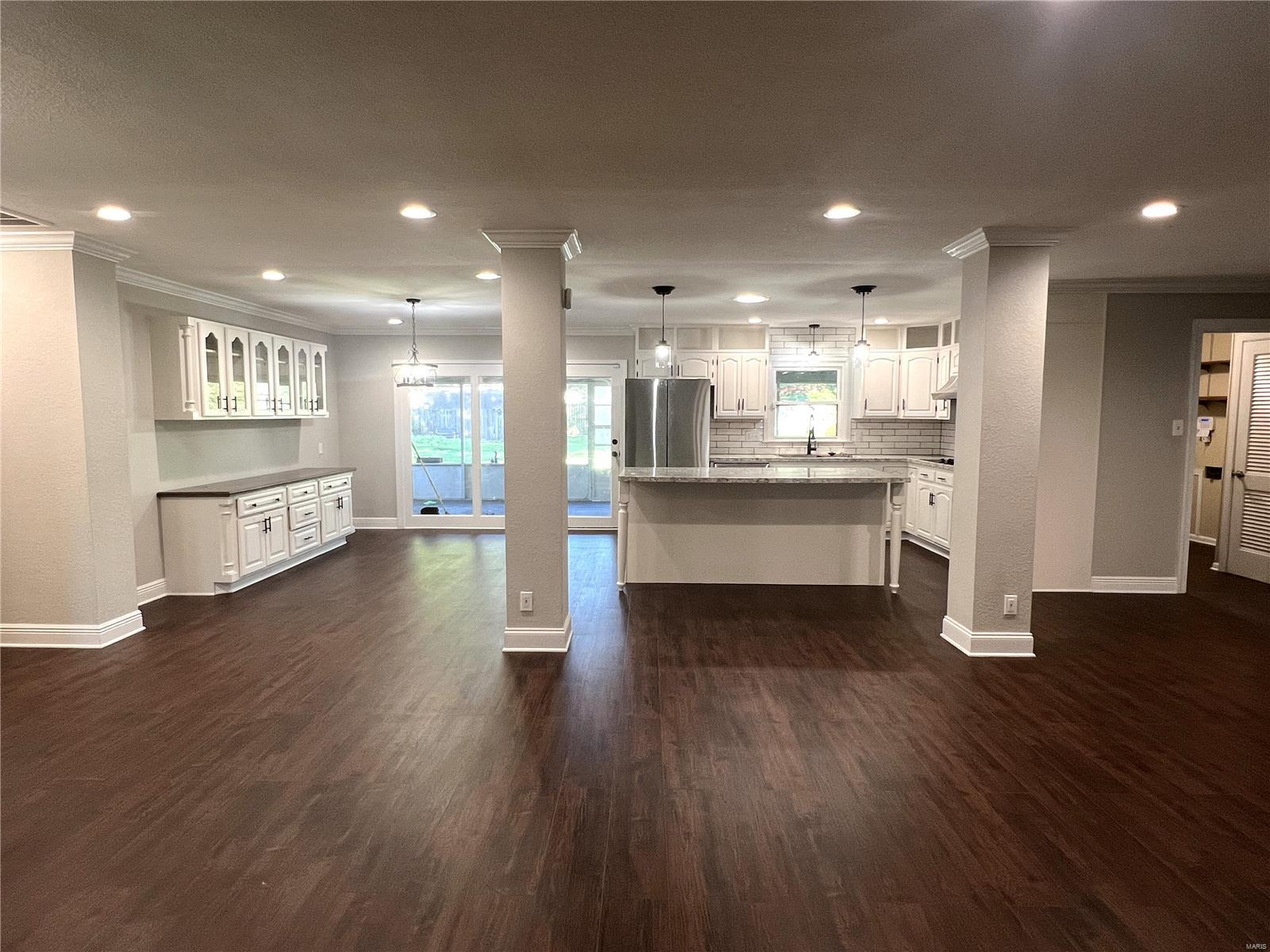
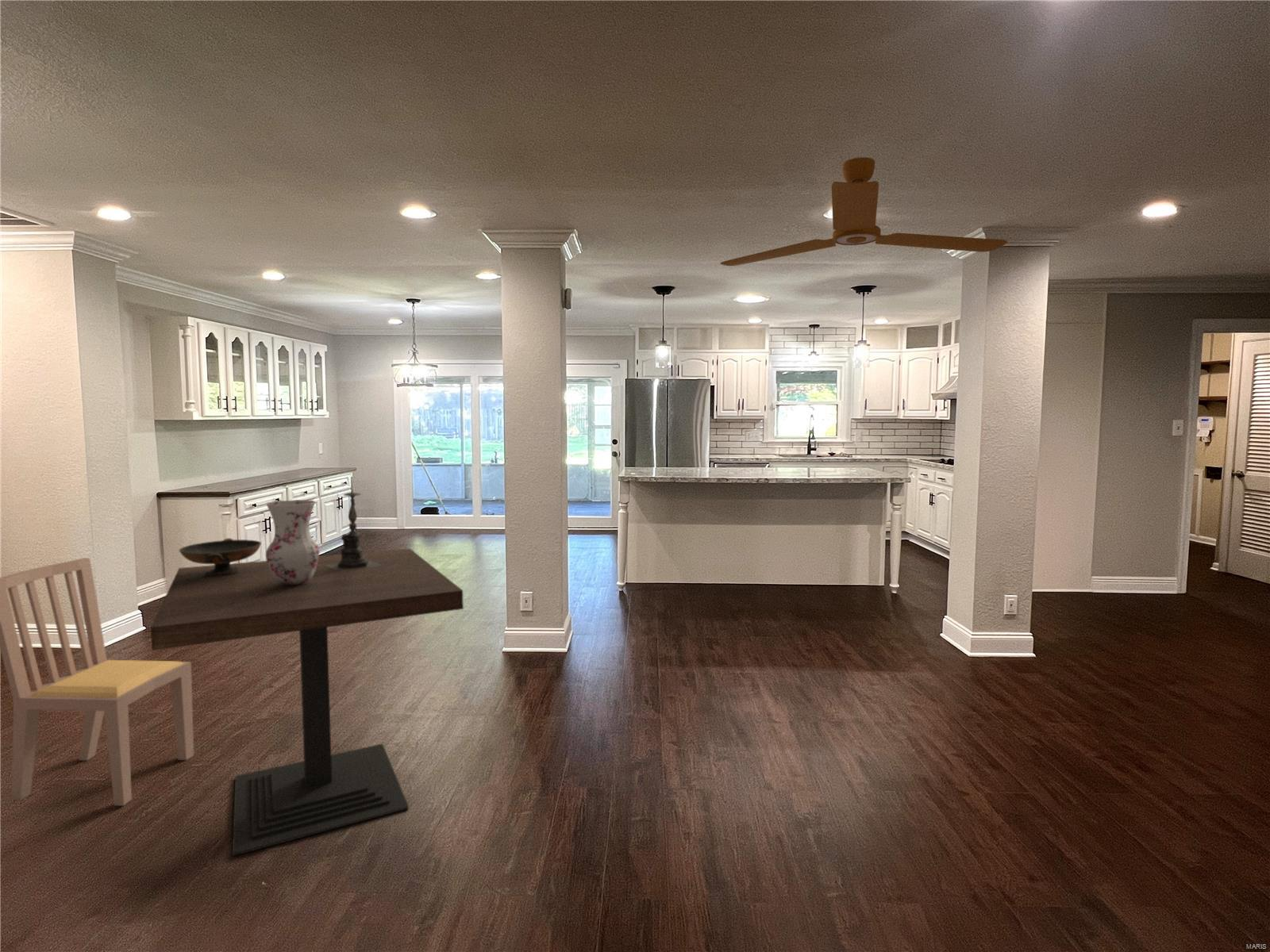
+ ceiling fan [719,156,1008,267]
+ dining chair [0,557,194,807]
+ dining table [150,547,464,857]
+ candle holder [324,481,383,572]
+ decorative bowl [179,537,262,576]
+ vase [265,499,321,585]
